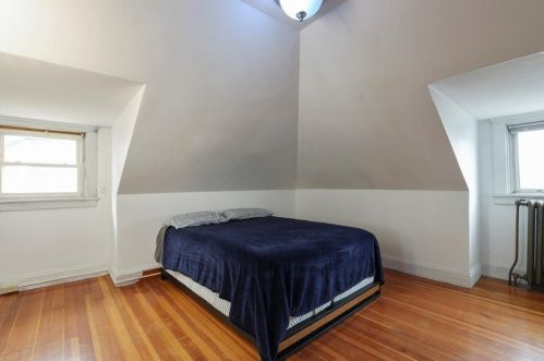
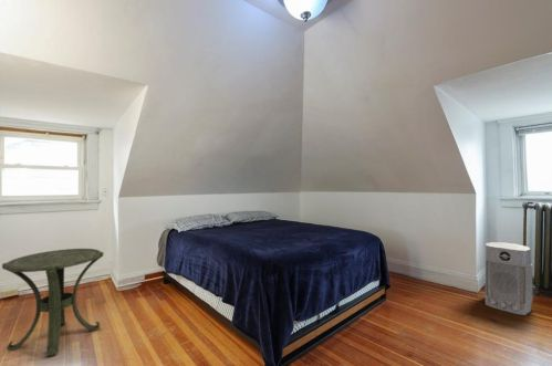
+ air purifier [485,241,533,316]
+ side table [1,248,104,358]
